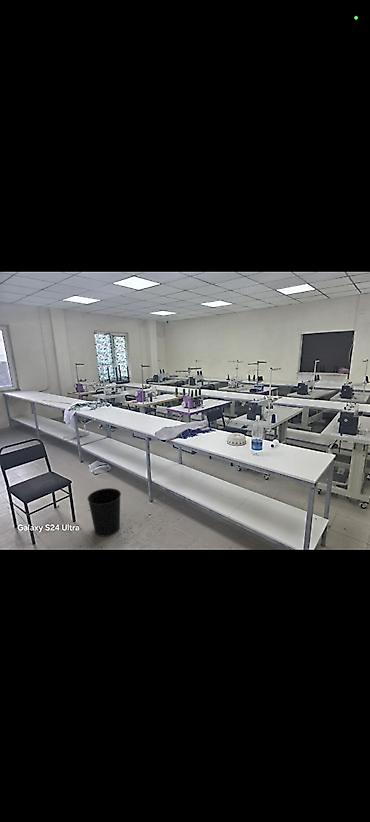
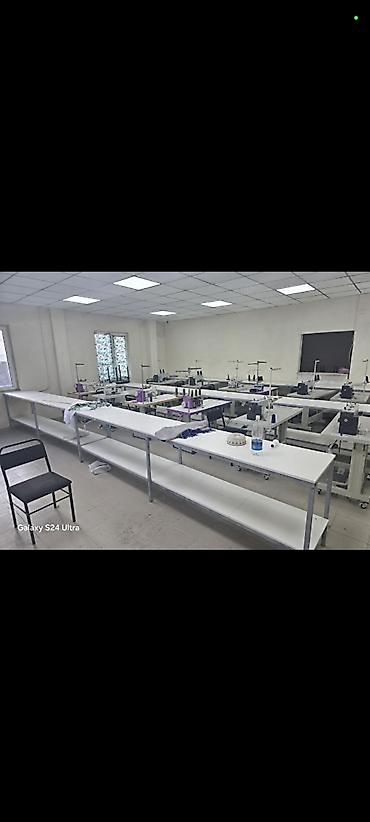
- wastebasket [87,487,122,538]
